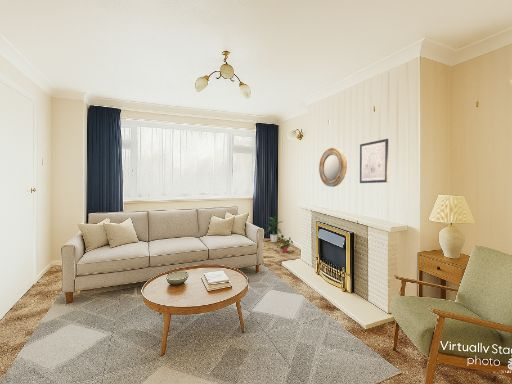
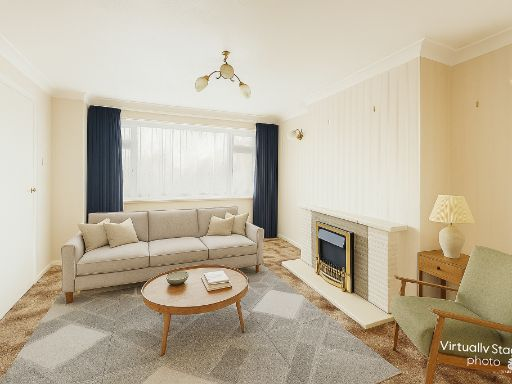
- potted plant [276,234,294,254]
- wall art [359,138,389,184]
- home mirror [318,147,348,188]
- indoor plant [263,215,286,243]
